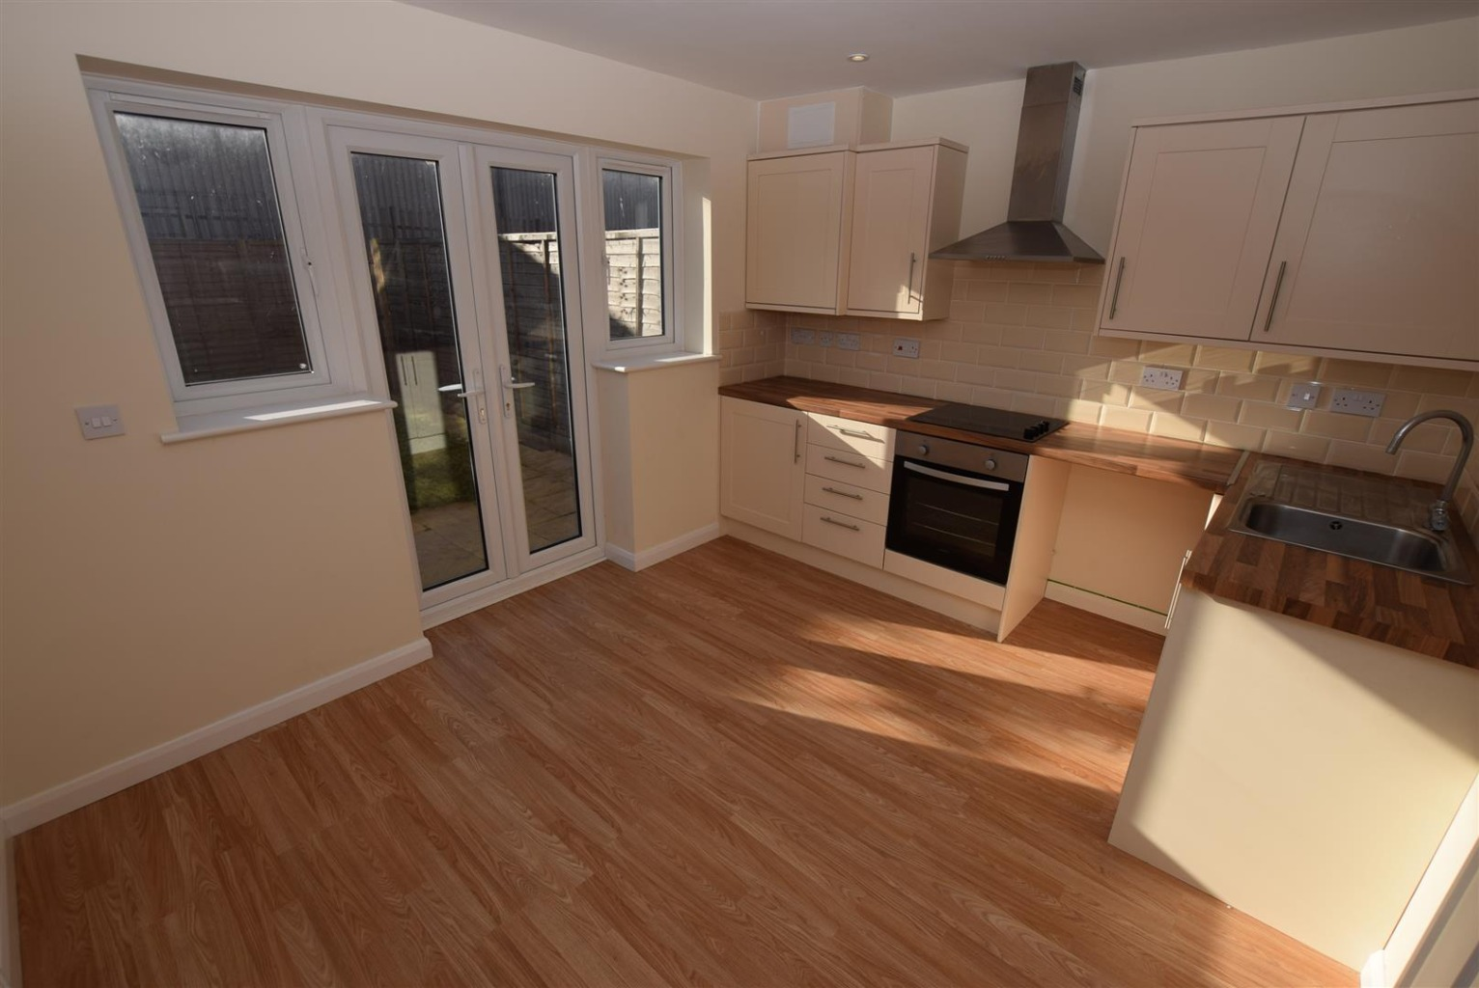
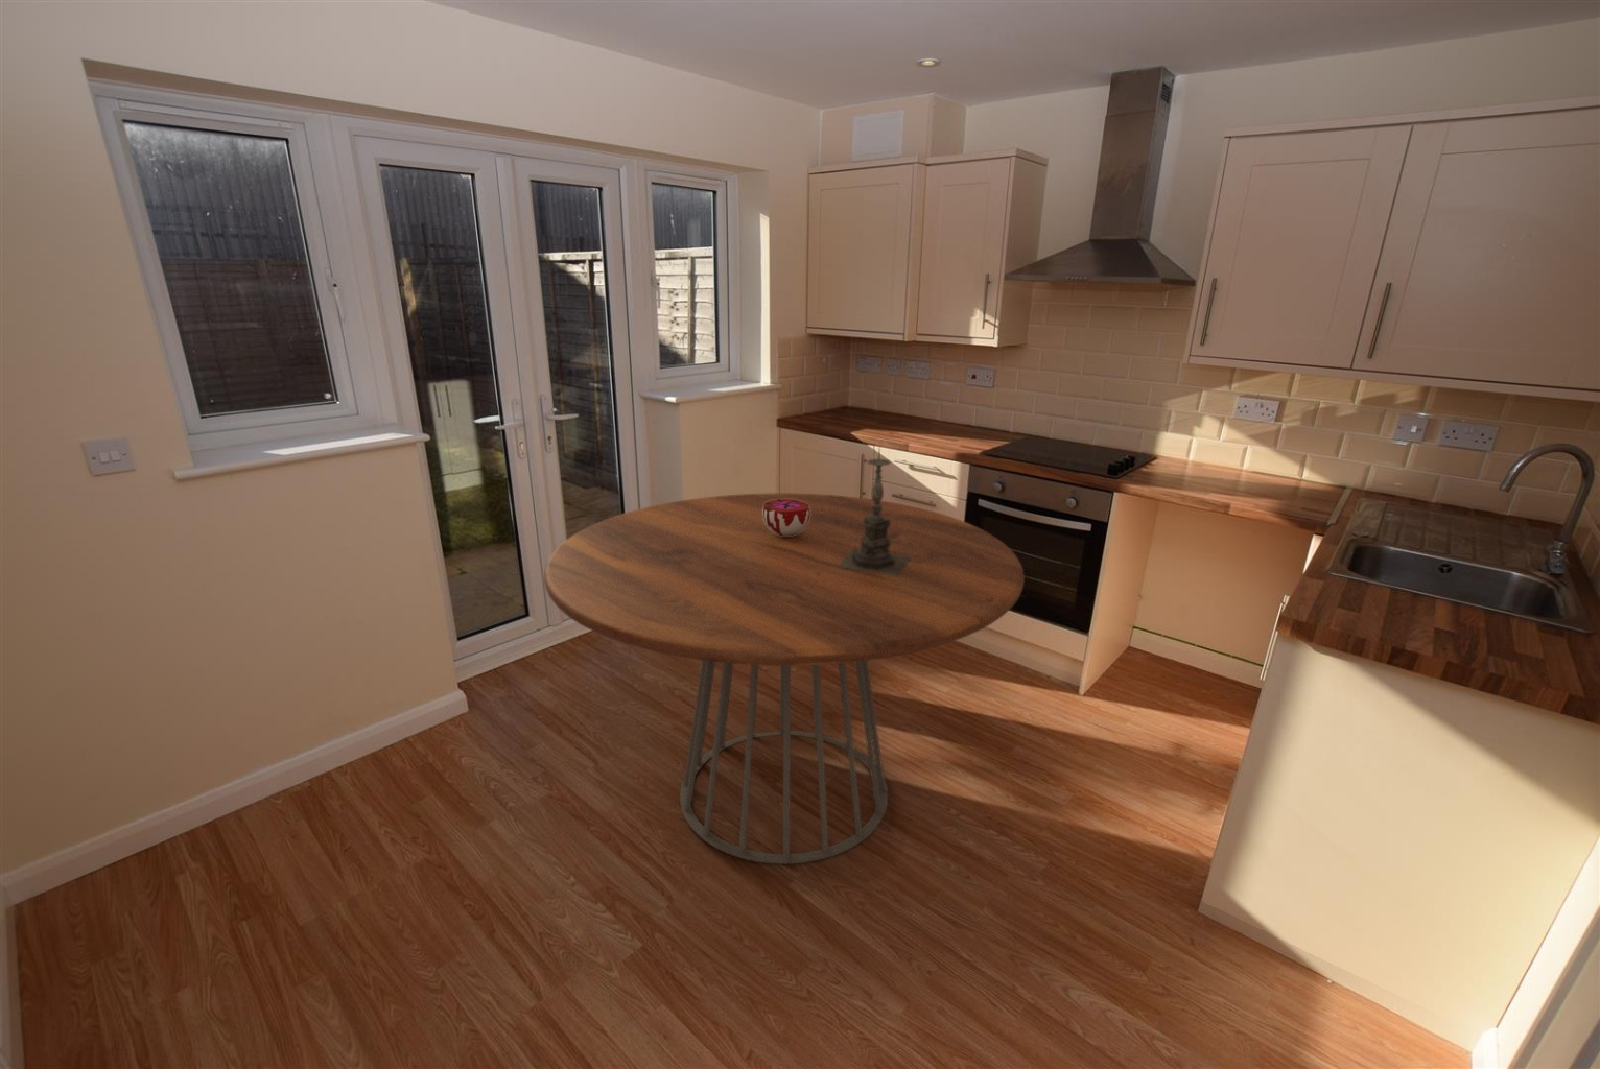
+ candle holder [838,441,910,575]
+ dining table [543,493,1026,865]
+ decorative bowl [762,499,810,536]
